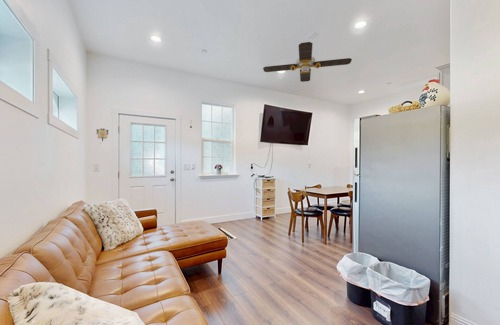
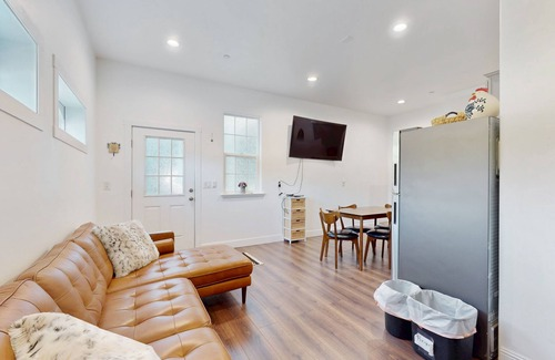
- ceiling fan [262,41,353,83]
